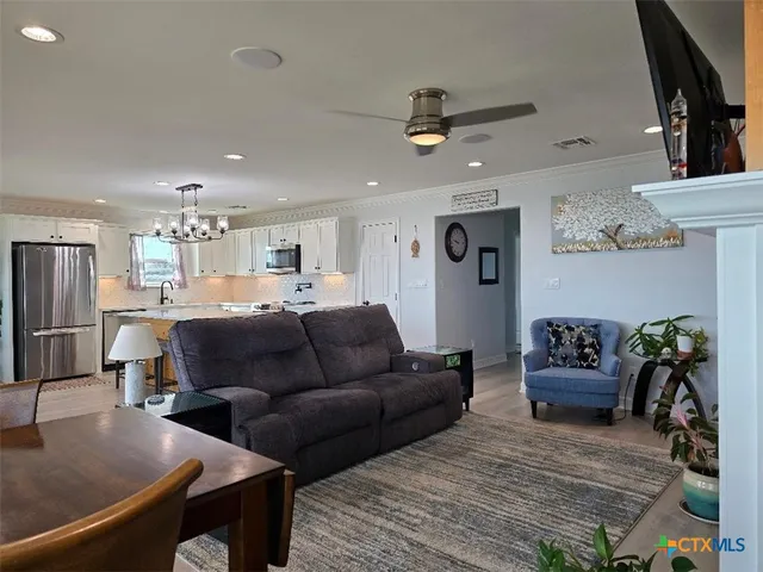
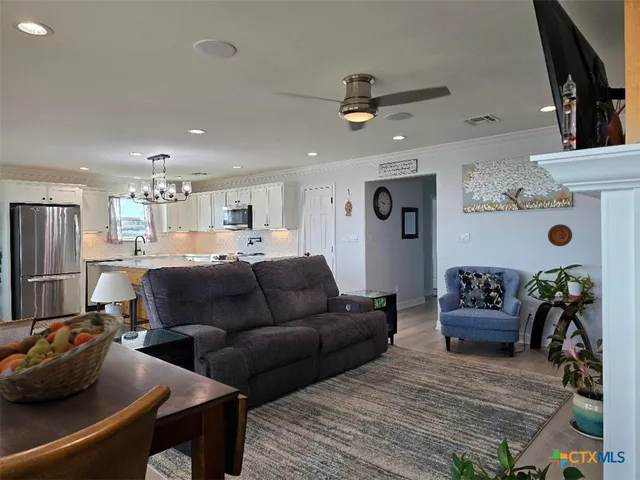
+ decorative plate [547,223,573,247]
+ fruit basket [0,311,125,403]
